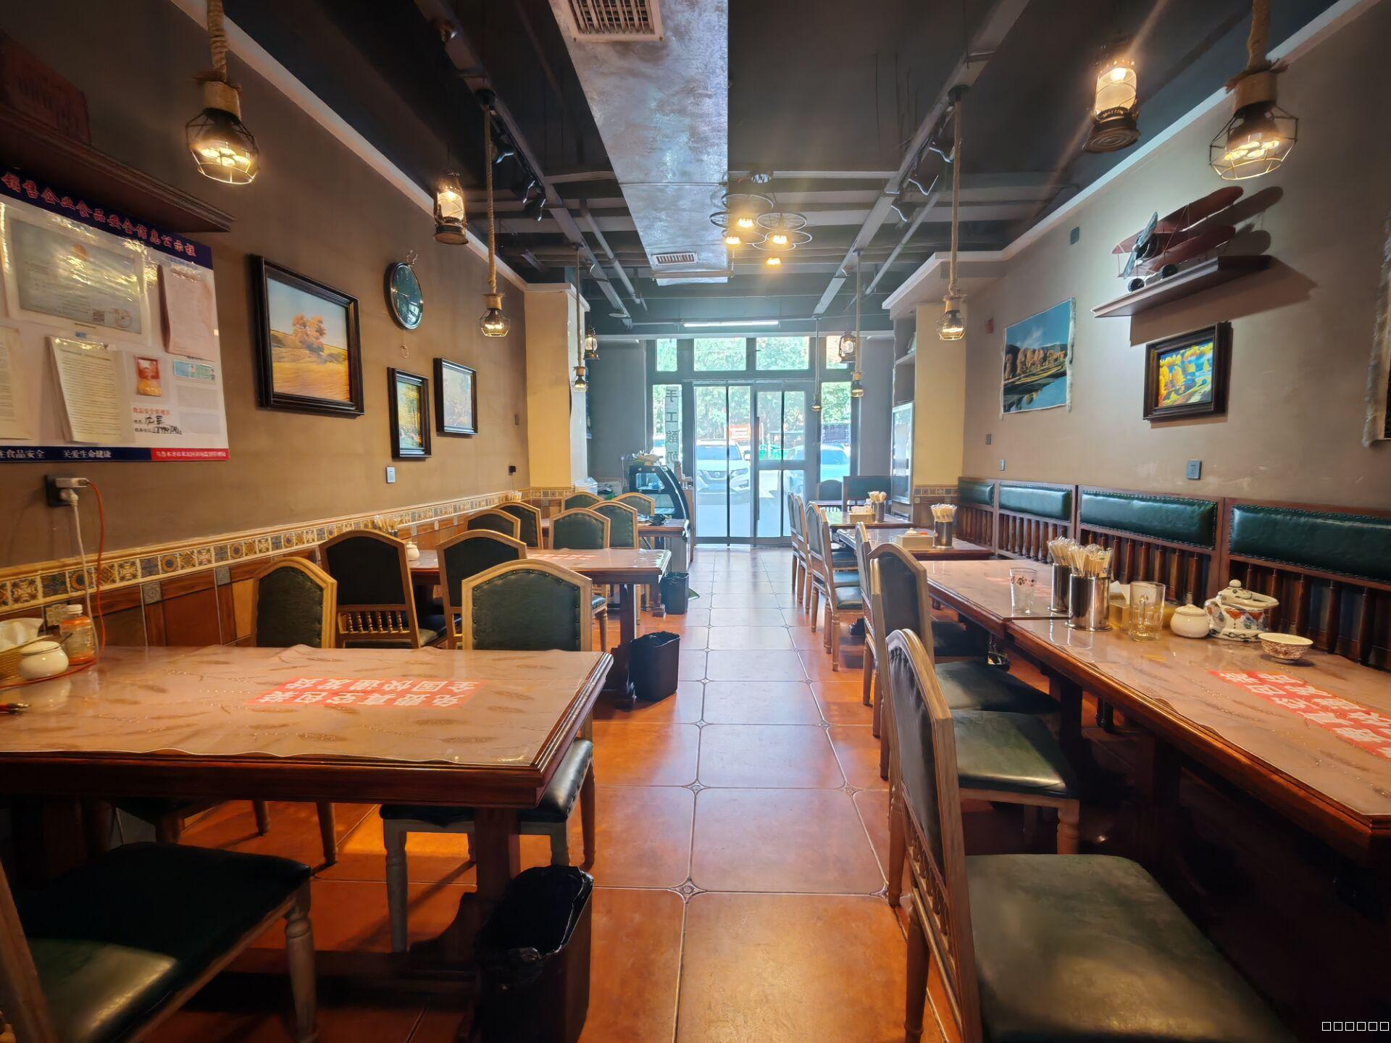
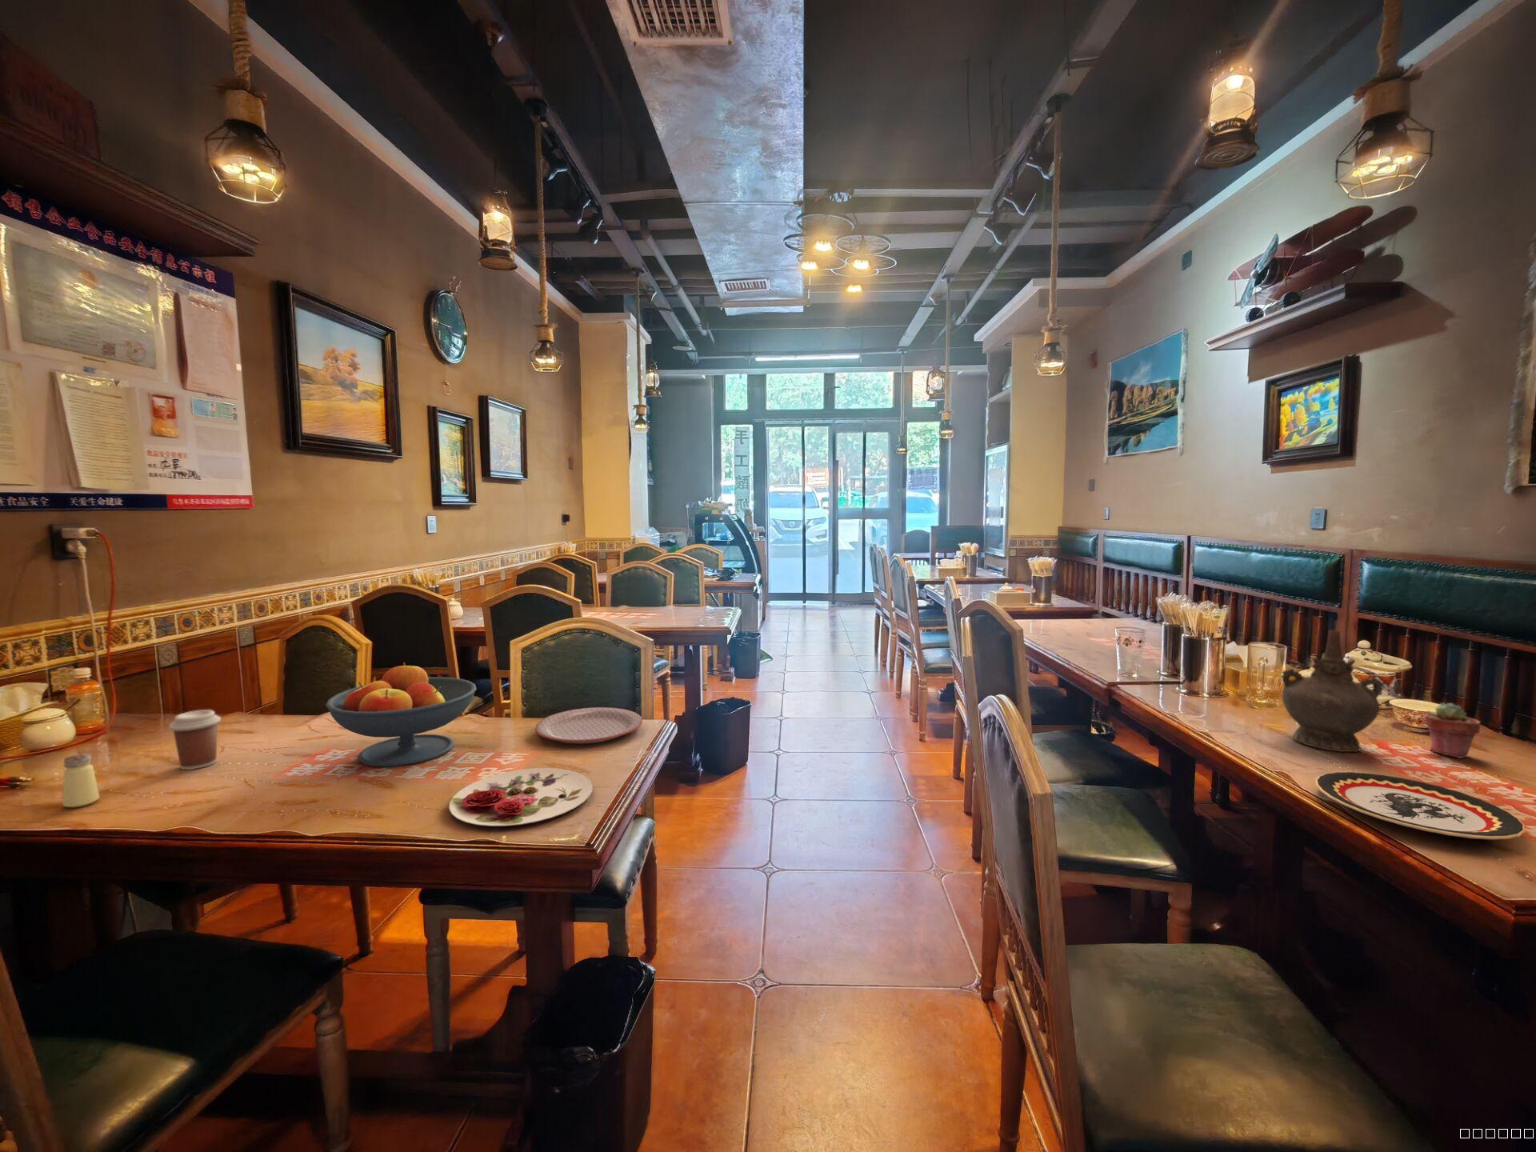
+ plate [535,707,643,744]
+ potted succulent [1424,702,1482,759]
+ plate [447,767,594,828]
+ saltshaker [63,753,100,808]
+ fruit bowl [325,662,478,768]
+ plate [1315,771,1526,840]
+ ceremonial vessel [1281,629,1385,753]
+ coffee cup [168,709,221,771]
